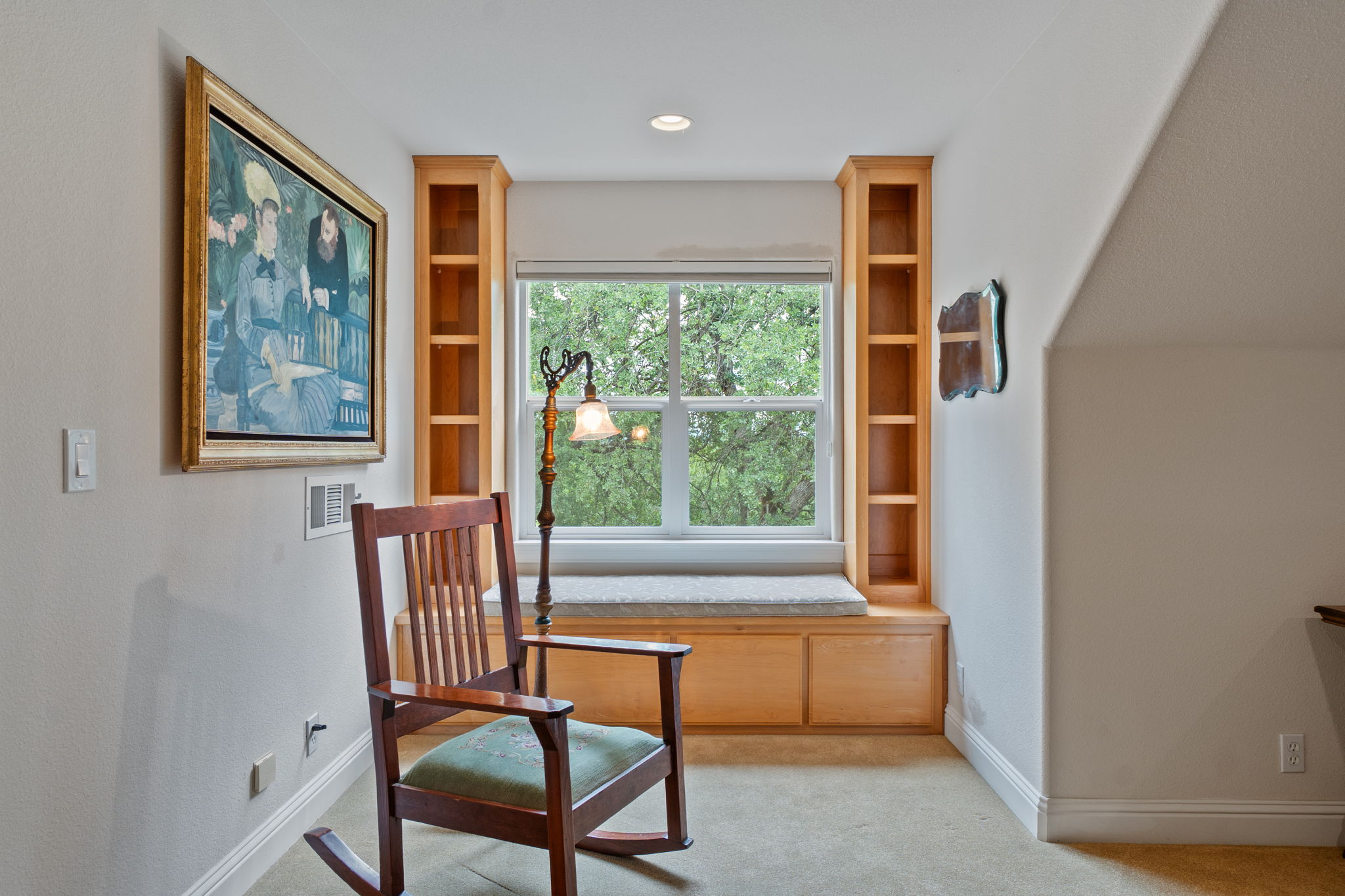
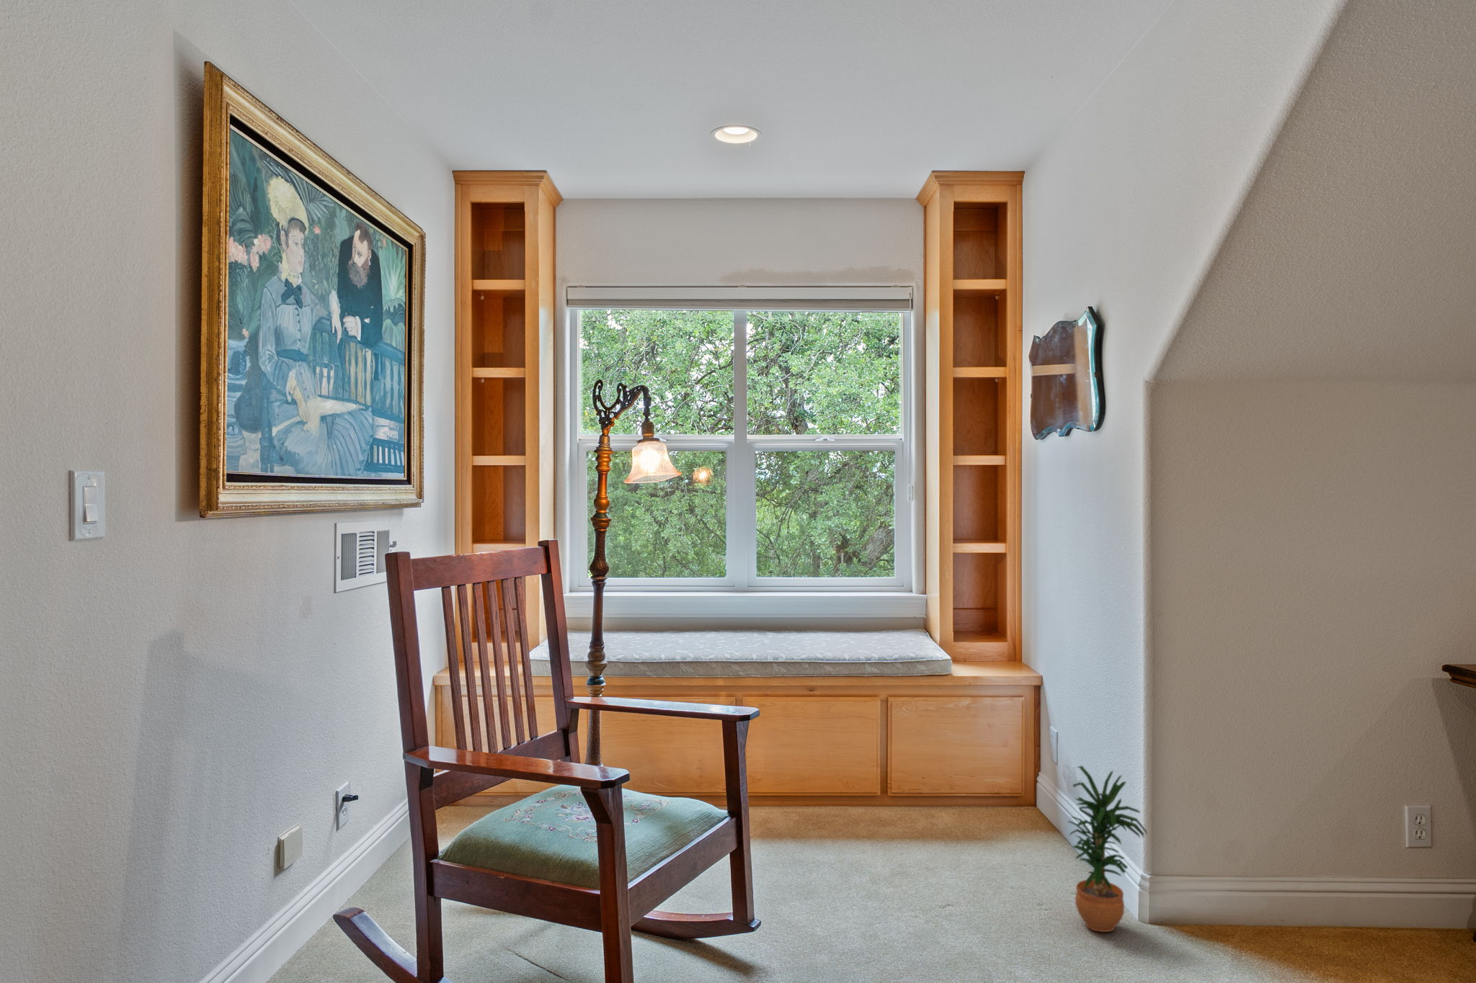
+ potted plant [1067,765,1148,933]
